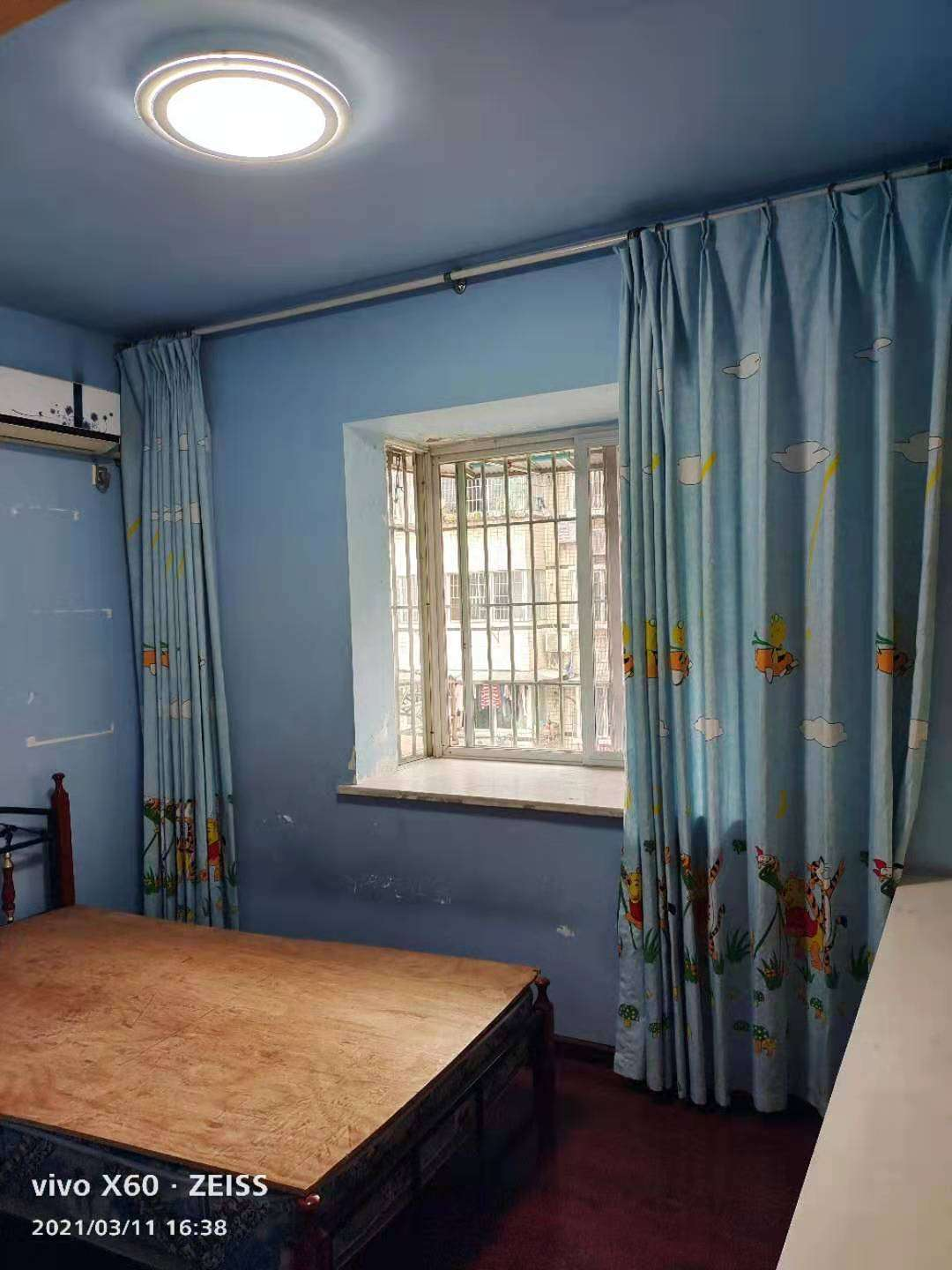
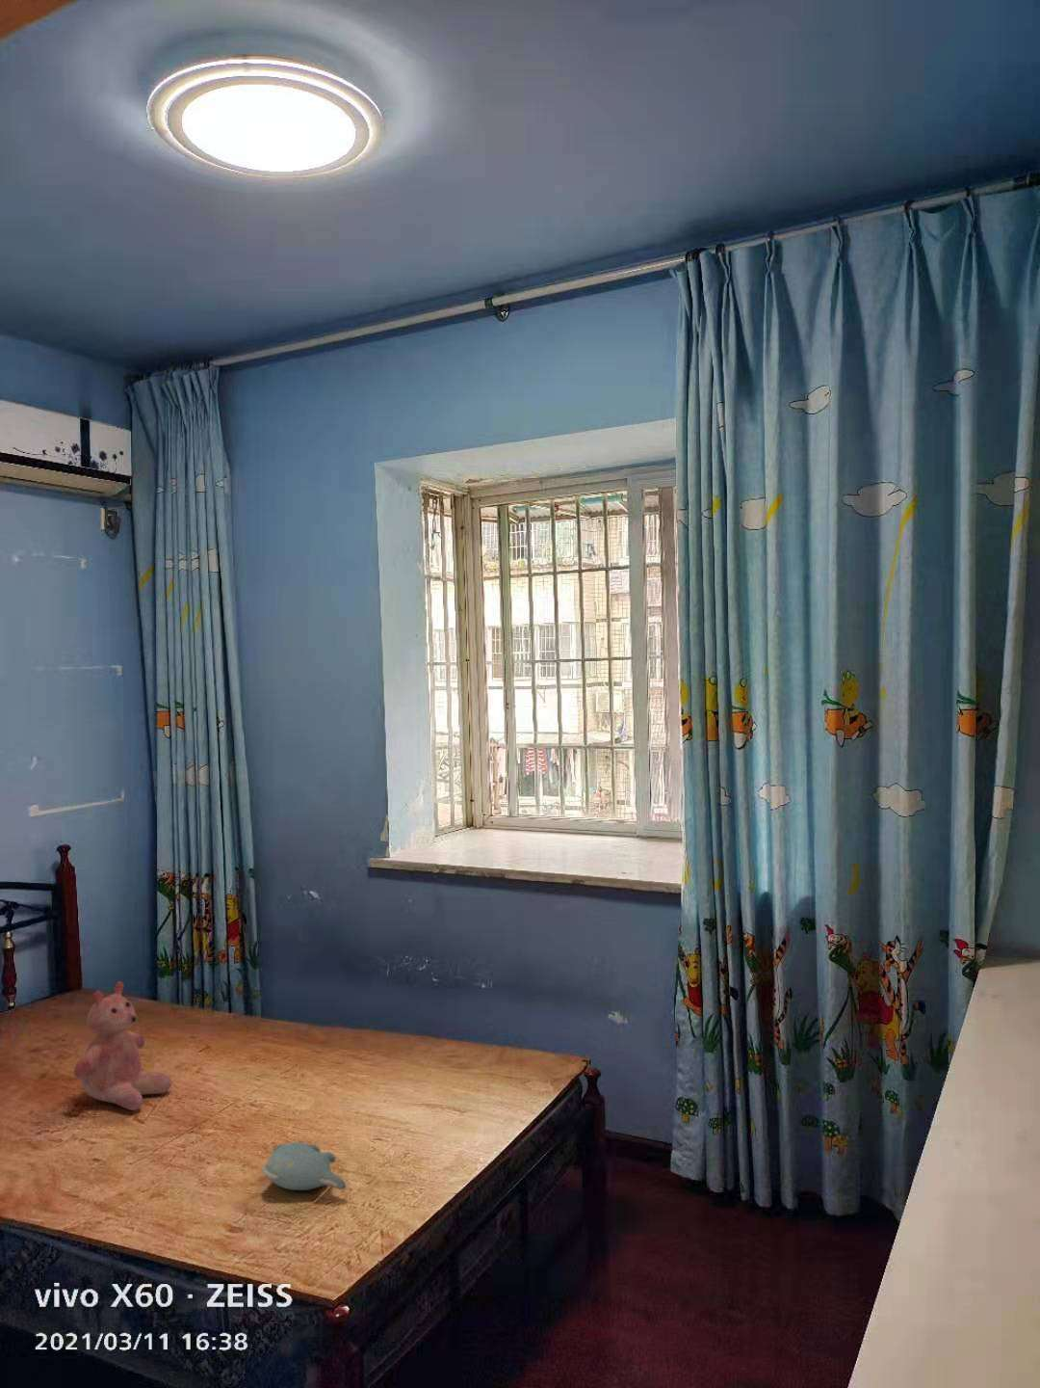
+ plush toy [261,1141,346,1191]
+ teddy bear [73,980,173,1111]
